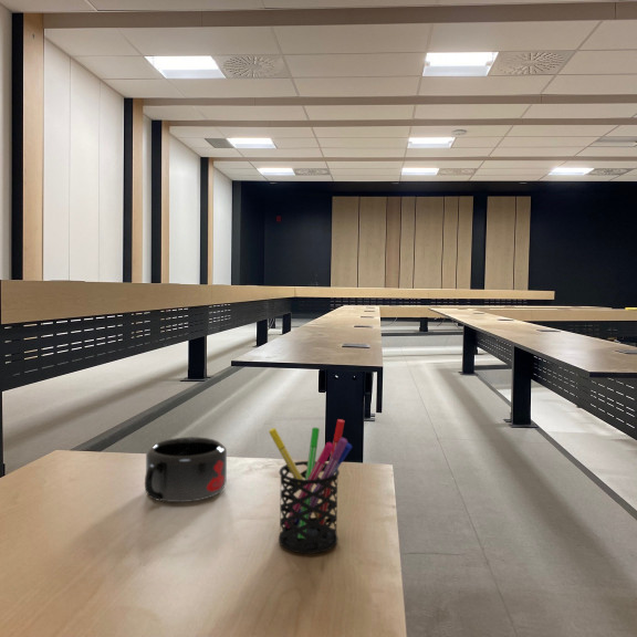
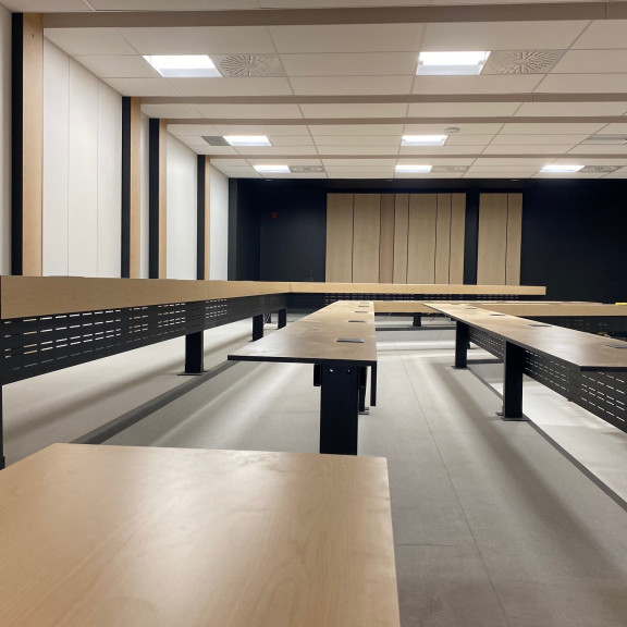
- pen holder [268,418,353,554]
- mug [144,436,228,503]
